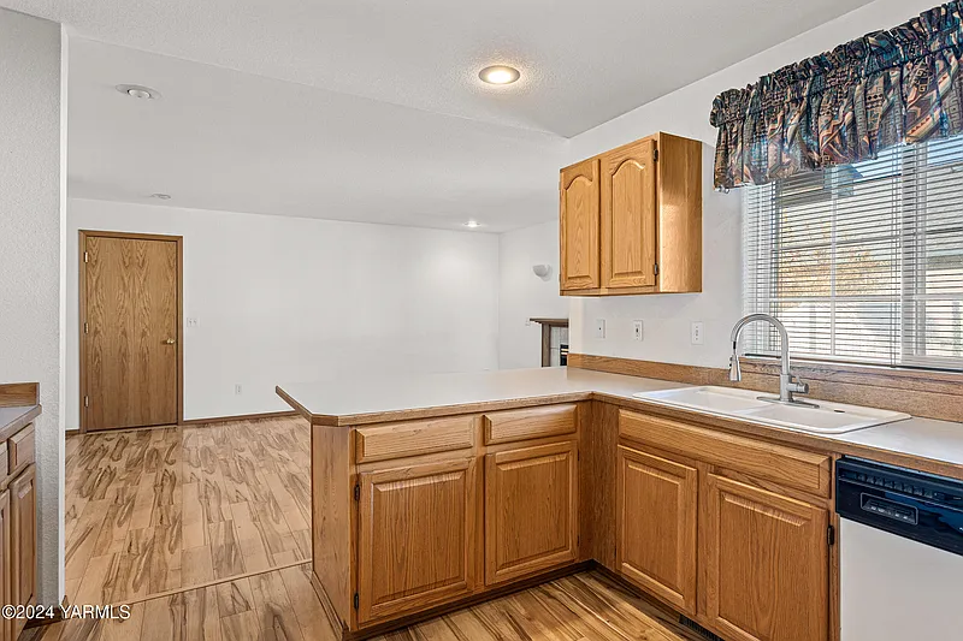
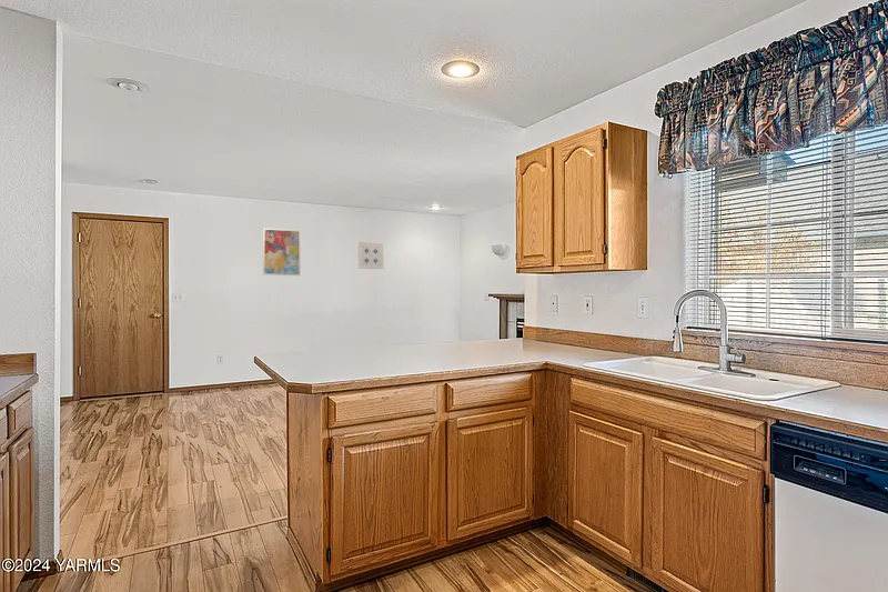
+ wall art [357,241,384,270]
+ wall art [262,227,301,277]
